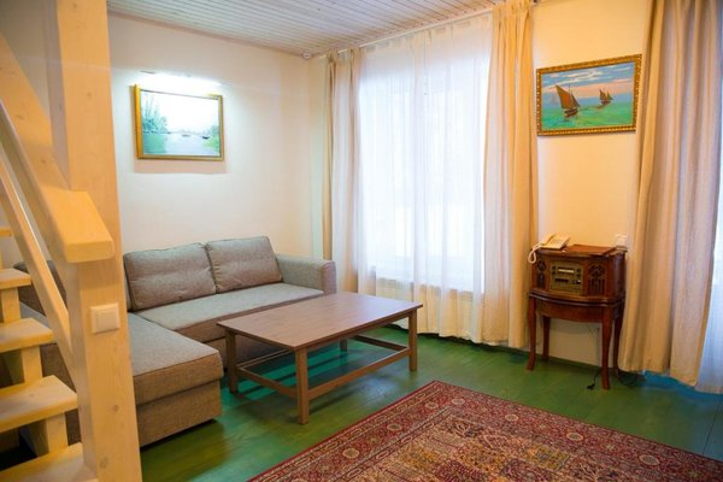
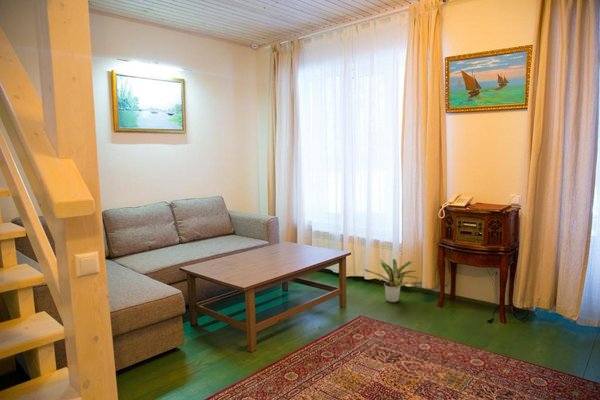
+ potted plant [364,258,419,303]
